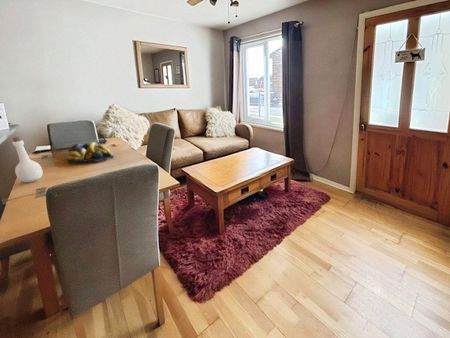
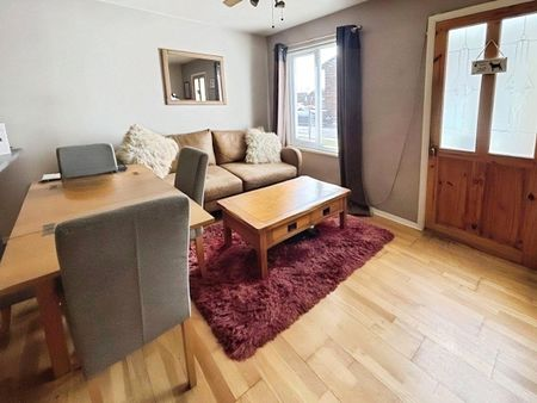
- fruit bowl [65,141,115,163]
- bottle [11,136,44,183]
